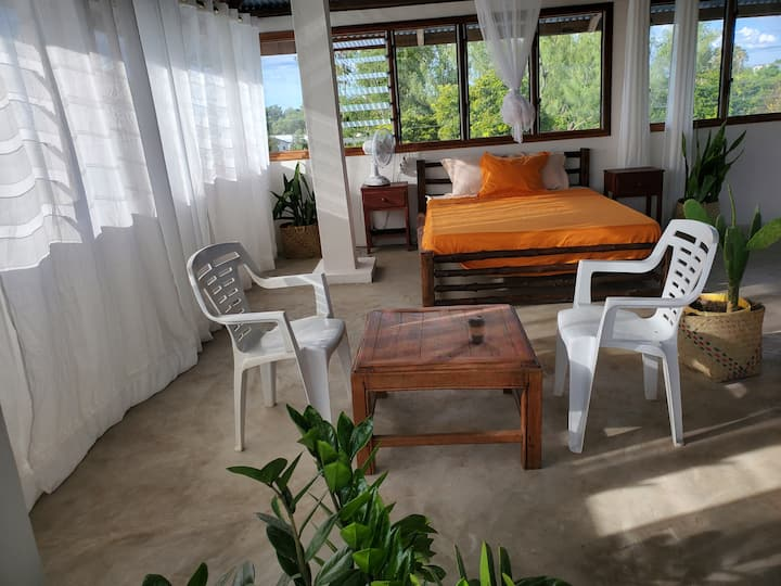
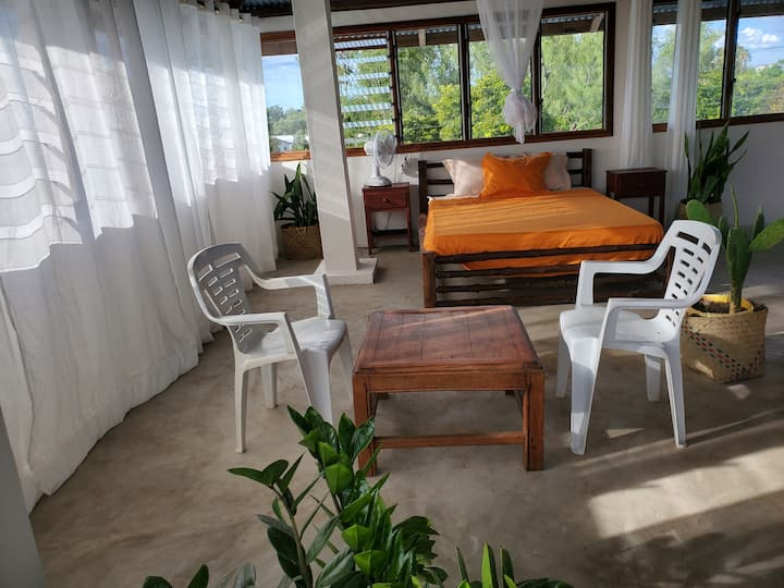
- coffee cup [466,314,488,344]
